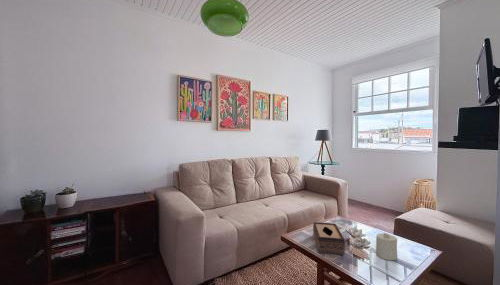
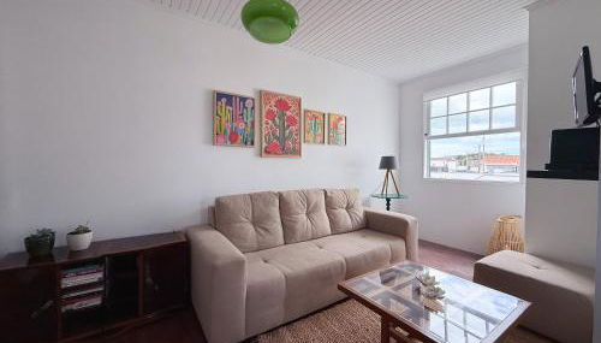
- candle [375,232,398,261]
- tissue box [312,221,346,256]
